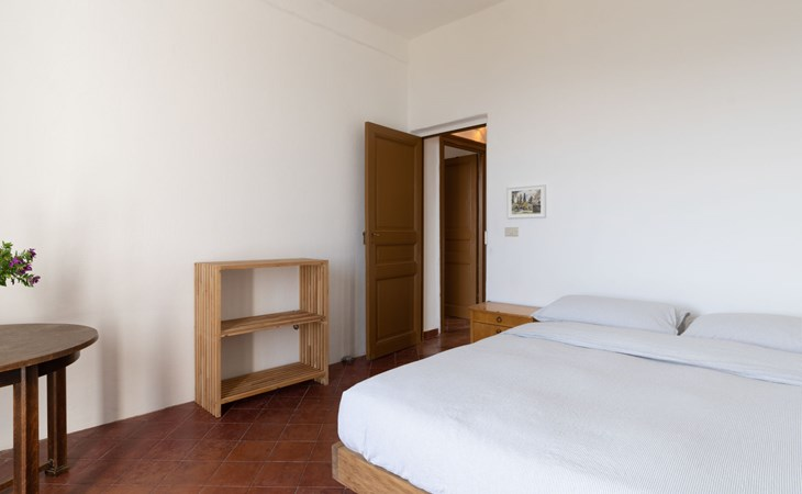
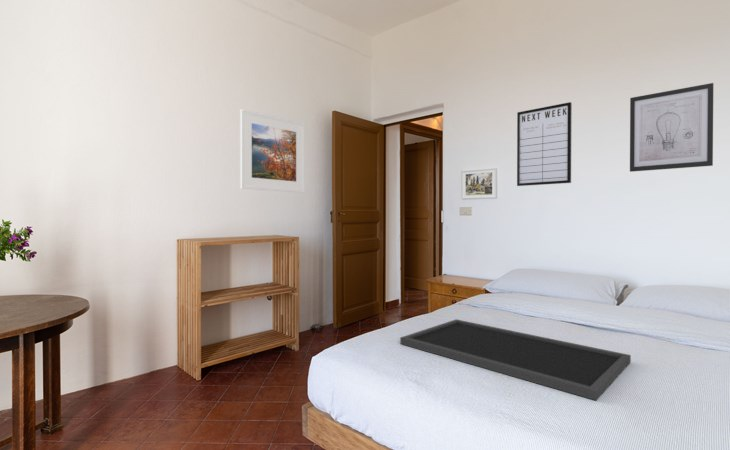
+ writing board [516,101,573,187]
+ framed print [239,108,306,194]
+ tray [399,318,632,401]
+ wall art [629,82,714,173]
